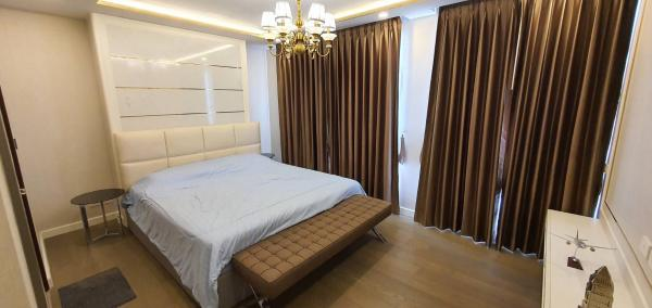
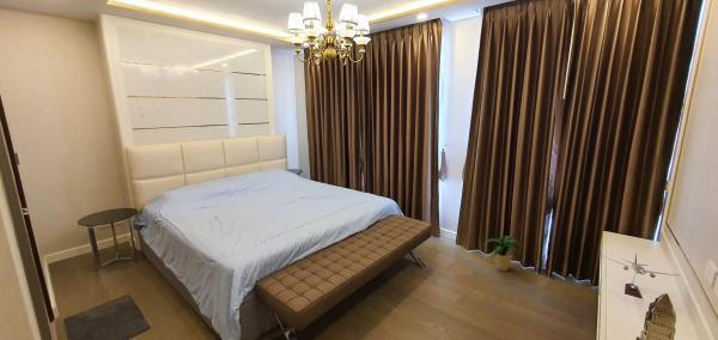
+ potted plant [482,233,524,272]
